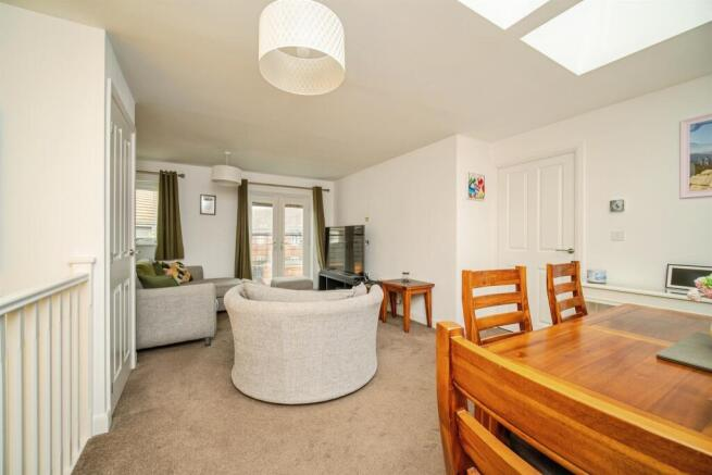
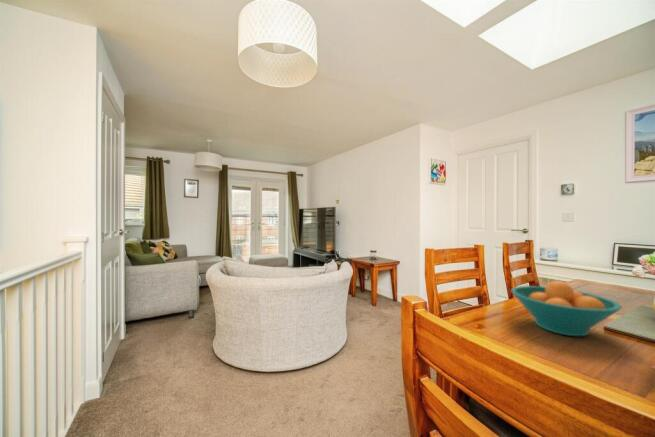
+ fruit bowl [510,280,623,337]
